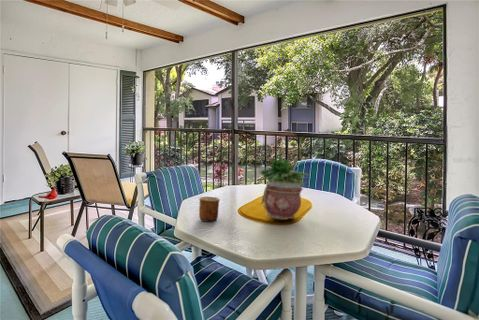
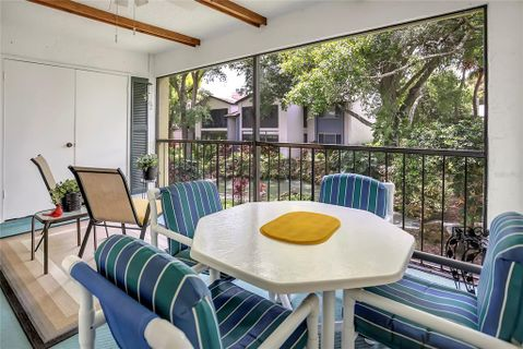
- potted plant [259,152,311,221]
- cup [198,196,221,223]
